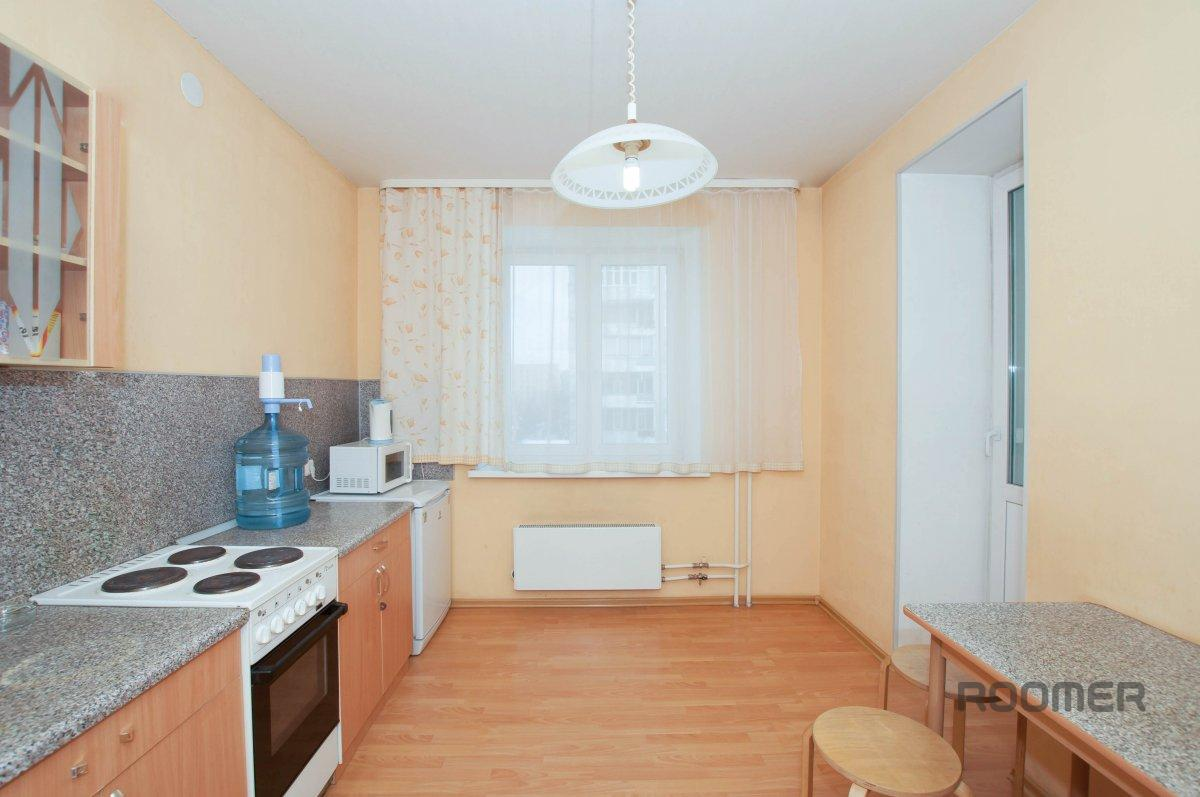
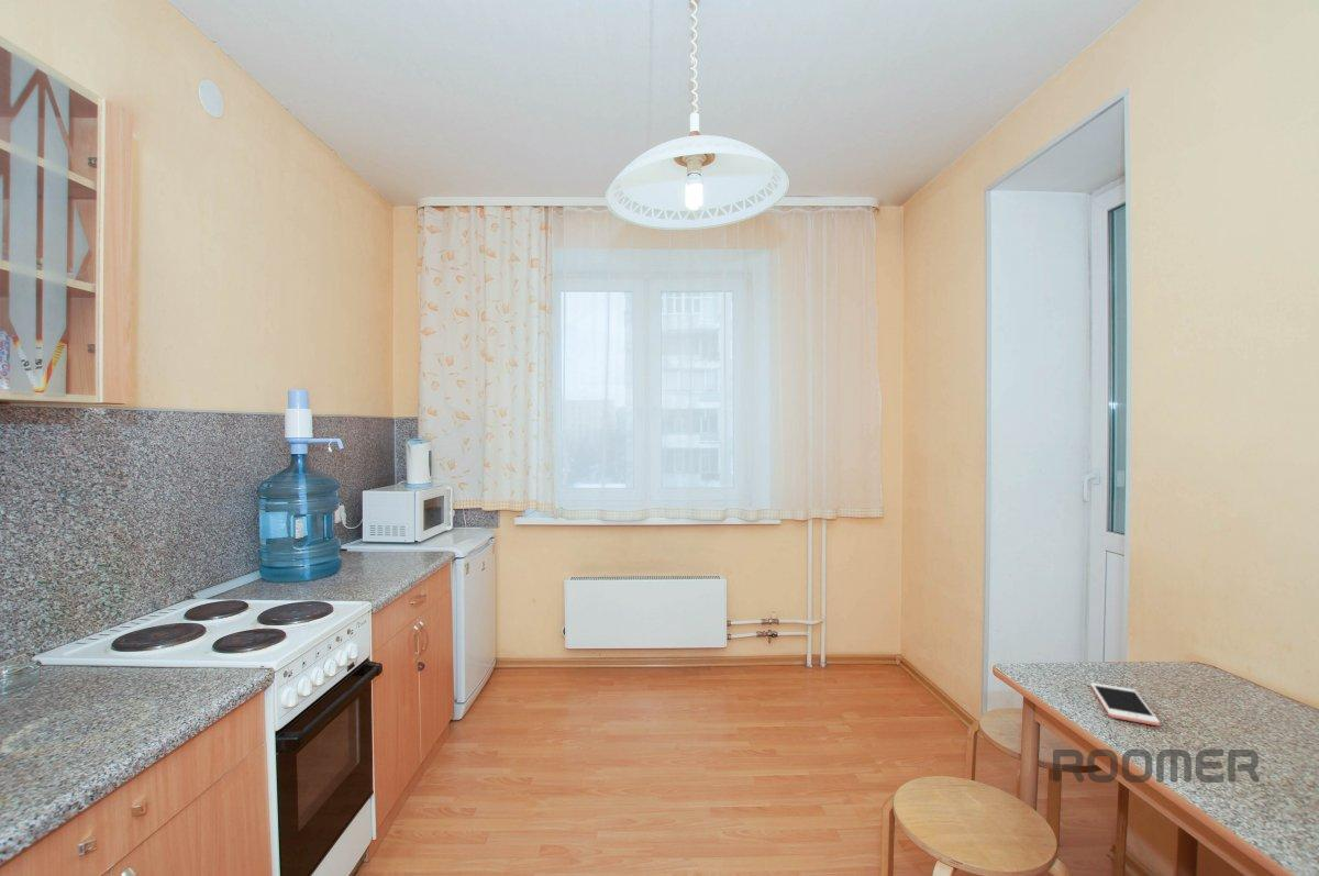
+ cell phone [1089,681,1161,727]
